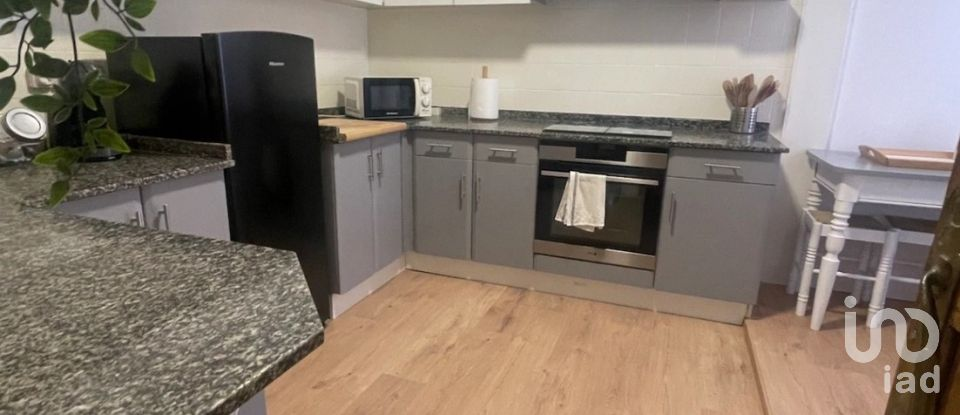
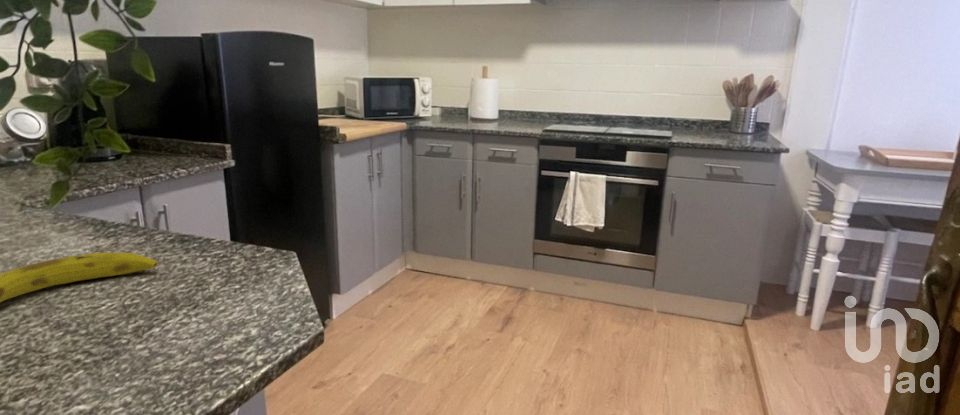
+ fruit [0,251,159,303]
